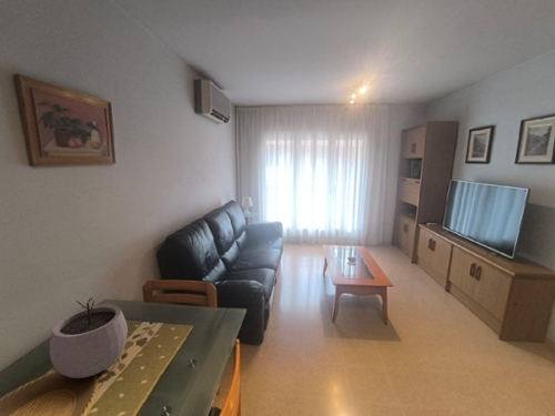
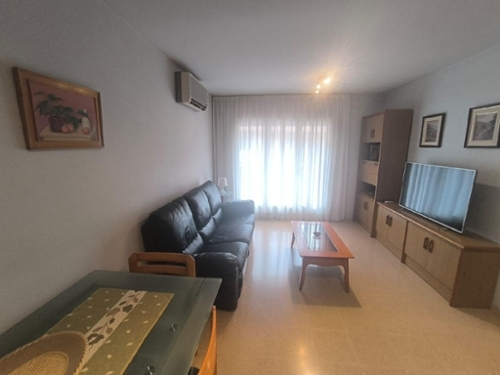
- plant pot [49,296,129,379]
